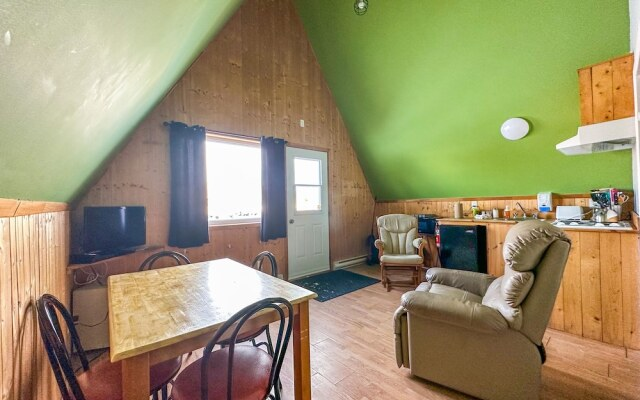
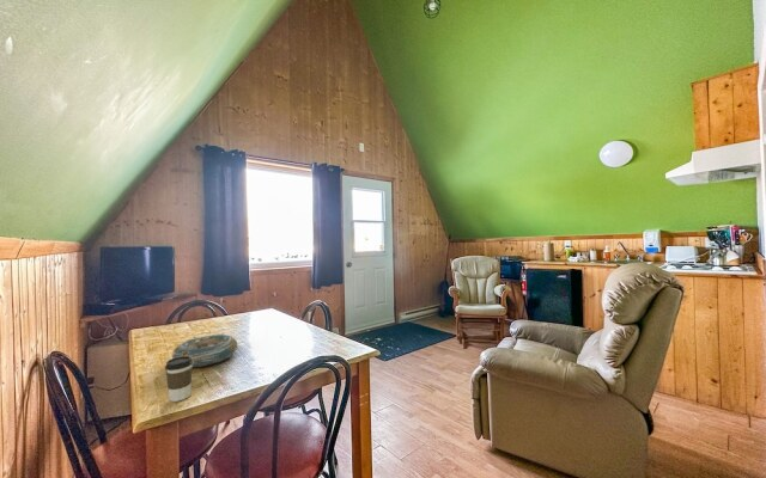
+ decorative bowl [171,333,239,368]
+ coffee cup [164,356,194,403]
